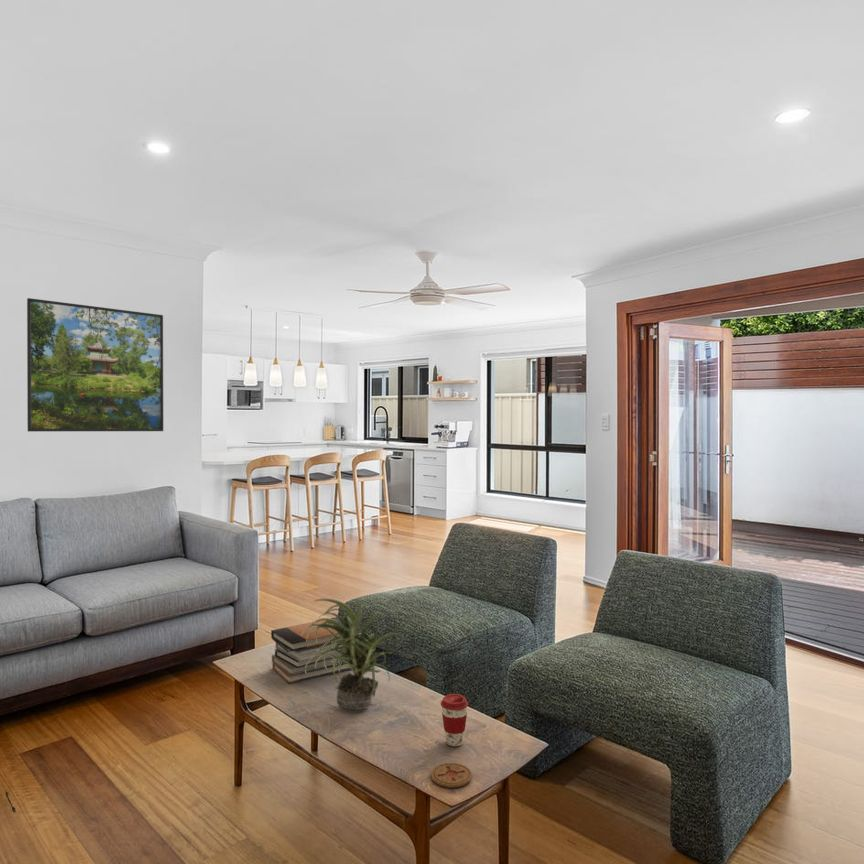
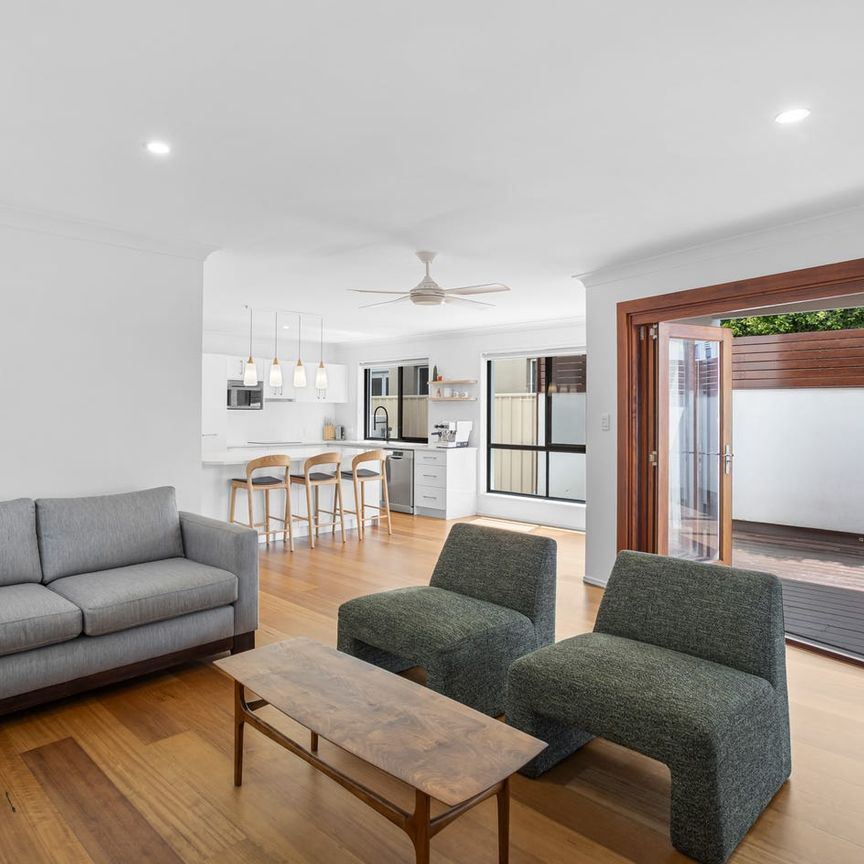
- coaster [430,762,473,788]
- coffee cup [440,693,469,747]
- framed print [26,297,164,432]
- potted plant [301,597,403,711]
- book stack [270,616,362,684]
